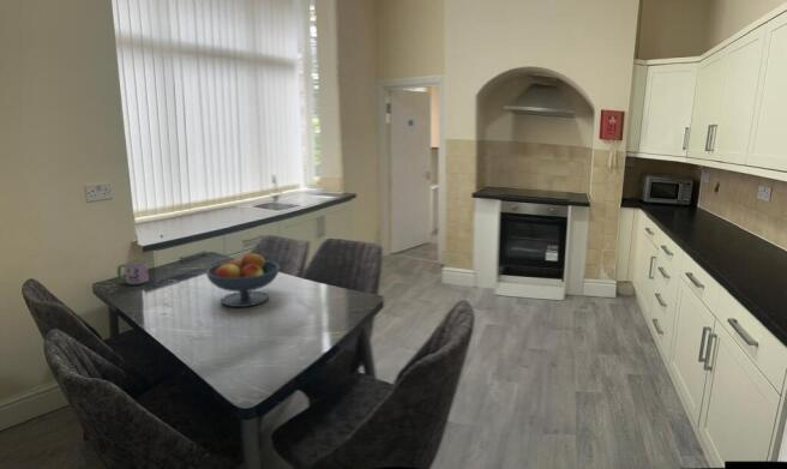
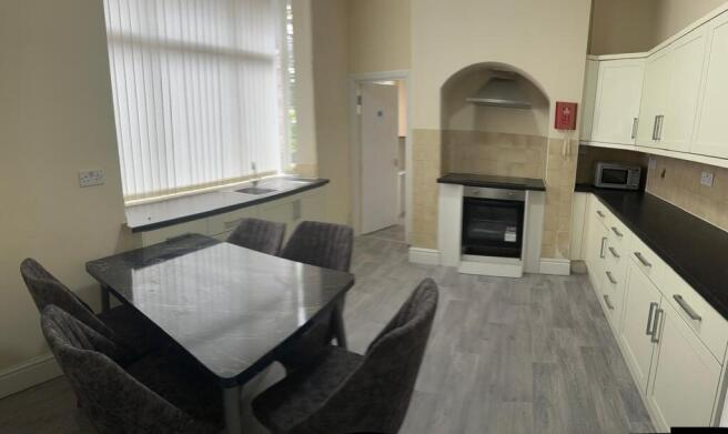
- fruit bowl [204,251,281,308]
- mug [116,259,150,285]
